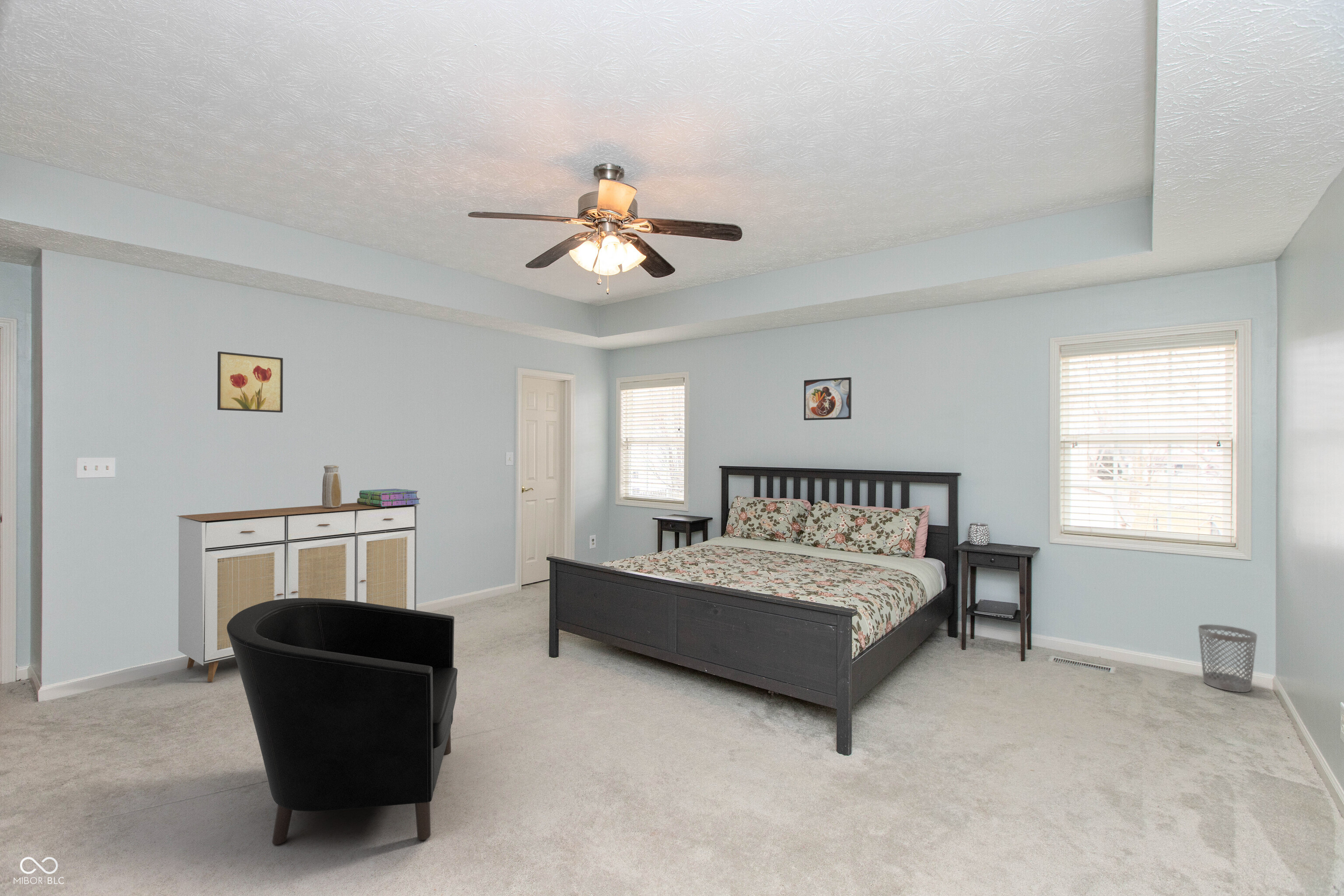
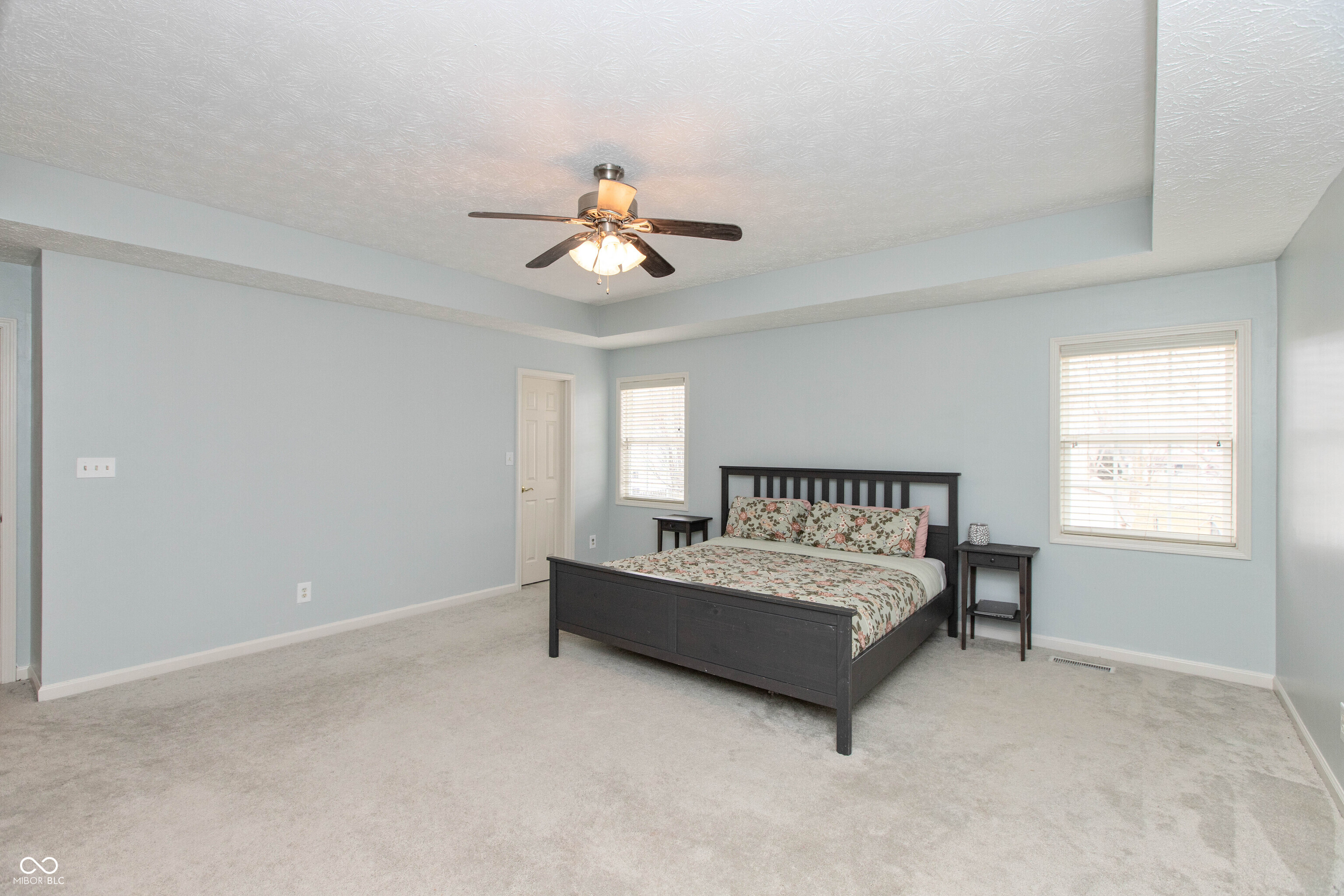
- stack of books [357,488,421,507]
- armchair [227,598,458,845]
- wastebasket [1198,624,1258,693]
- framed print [803,377,852,421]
- wall art [217,351,283,413]
- vase [322,465,342,508]
- sideboard [176,502,419,683]
